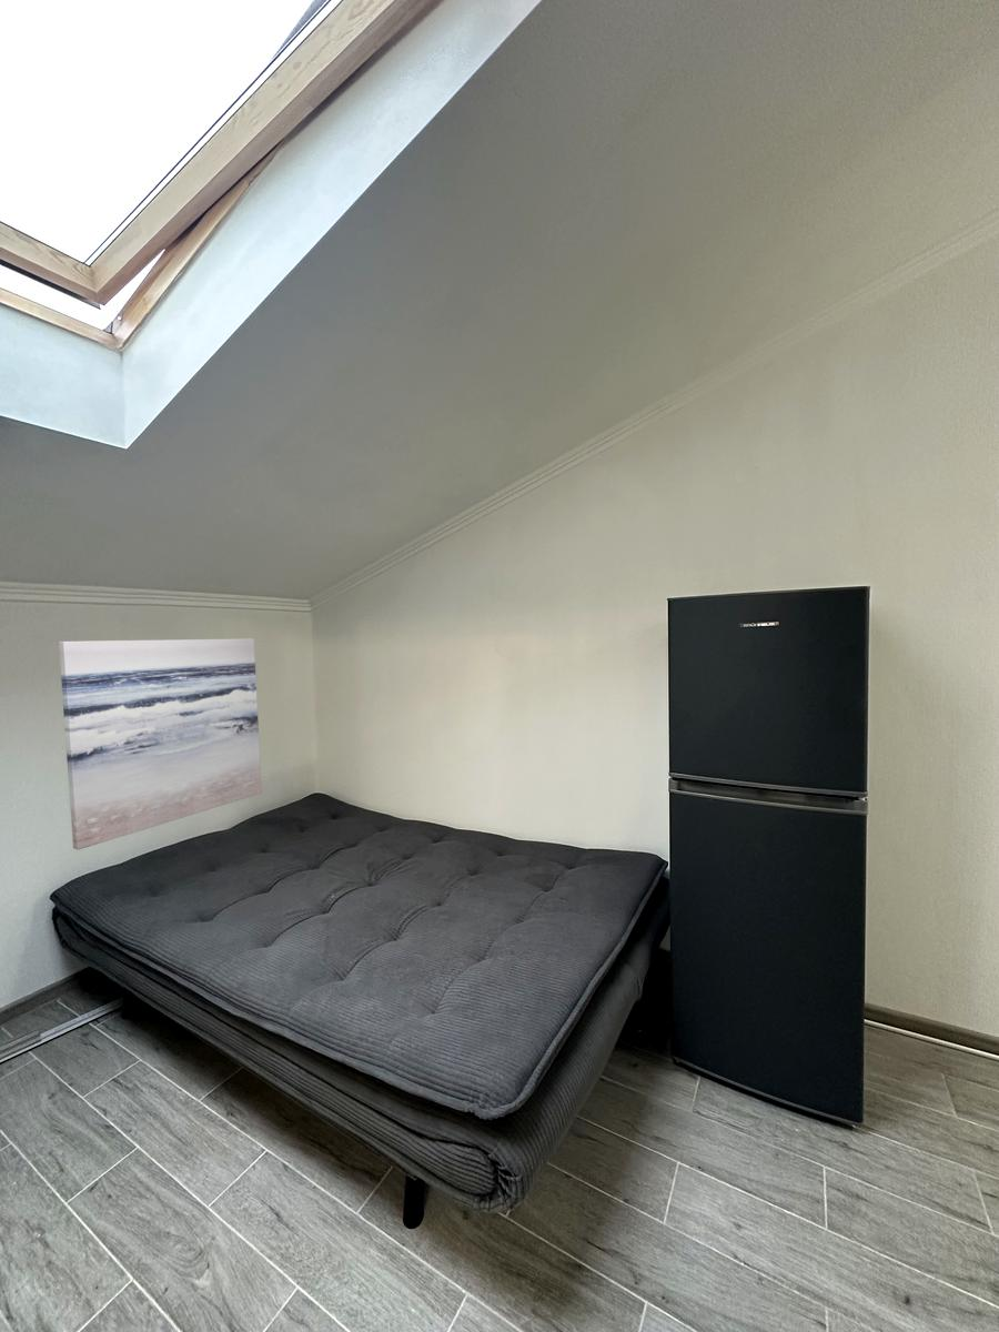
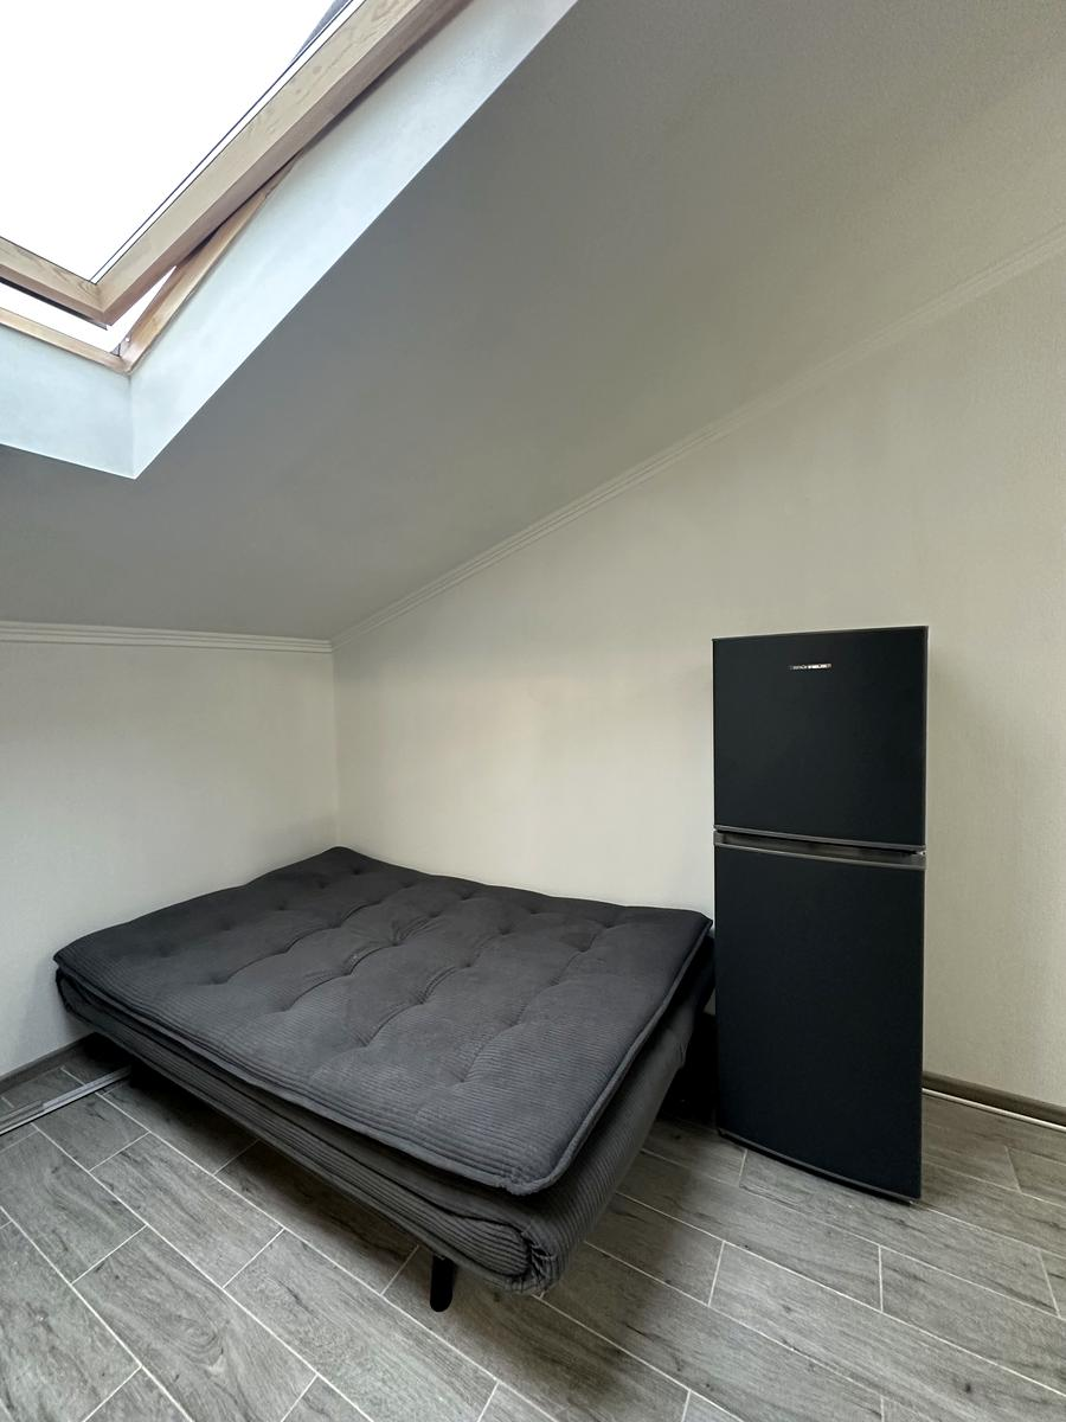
- wall art [58,637,263,850]
